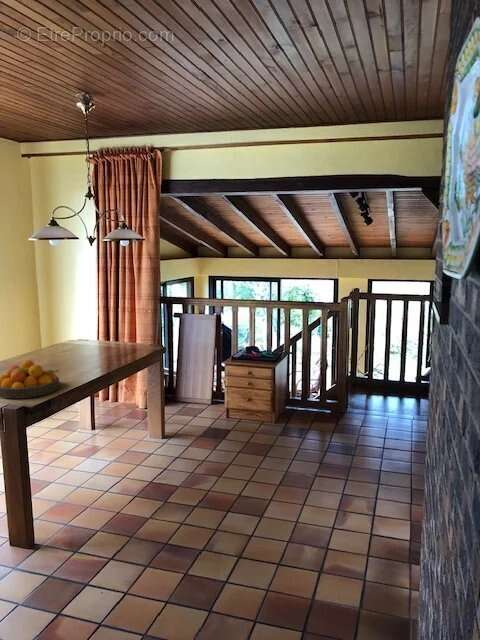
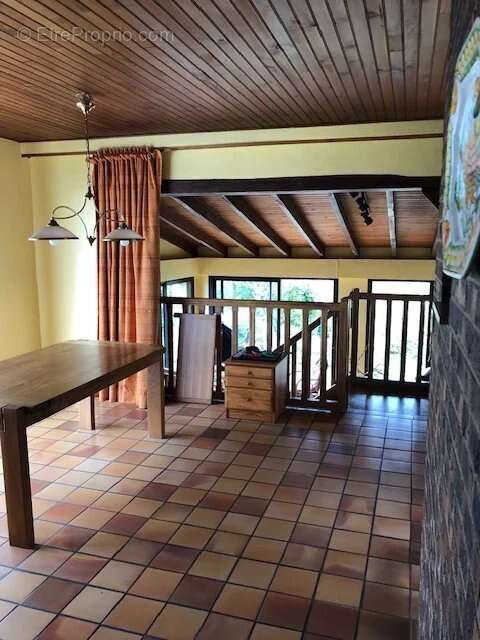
- fruit bowl [0,359,60,399]
